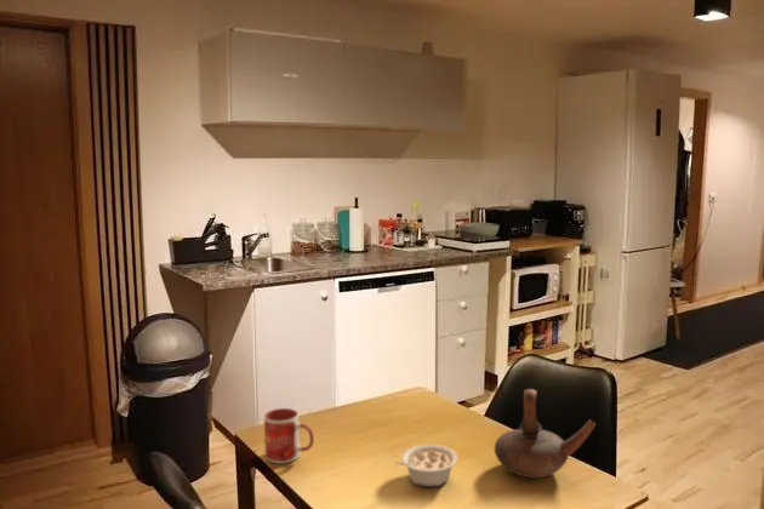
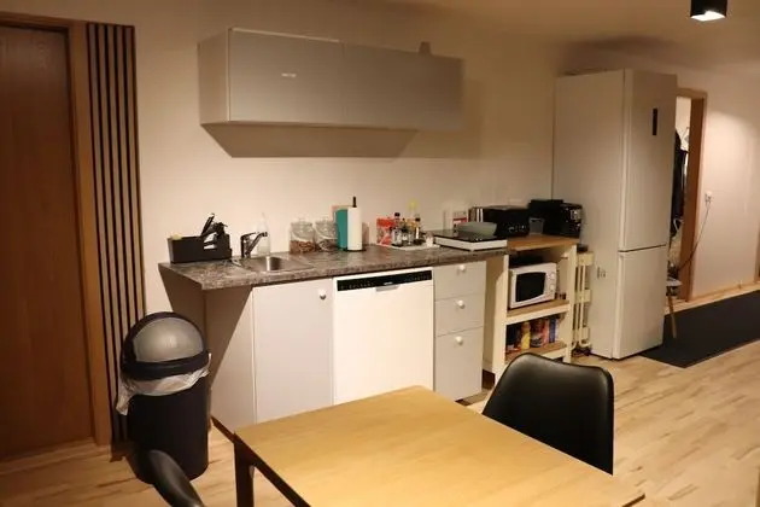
- mug [263,407,315,464]
- legume [394,444,458,488]
- teapot [494,388,597,479]
